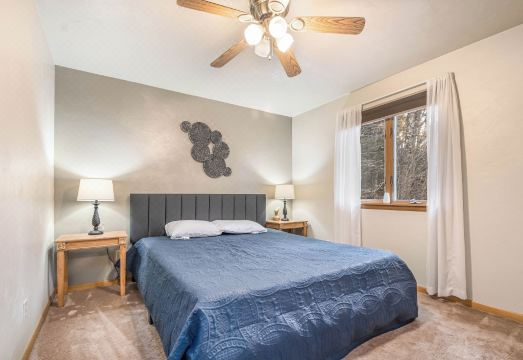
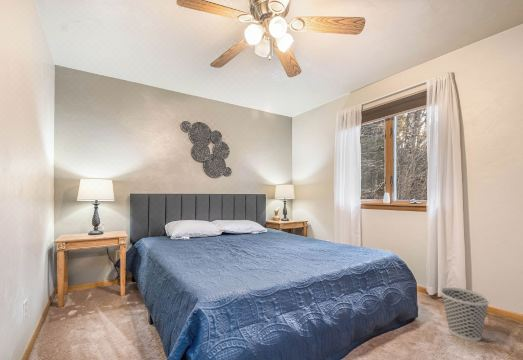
+ wastebasket [439,286,491,342]
